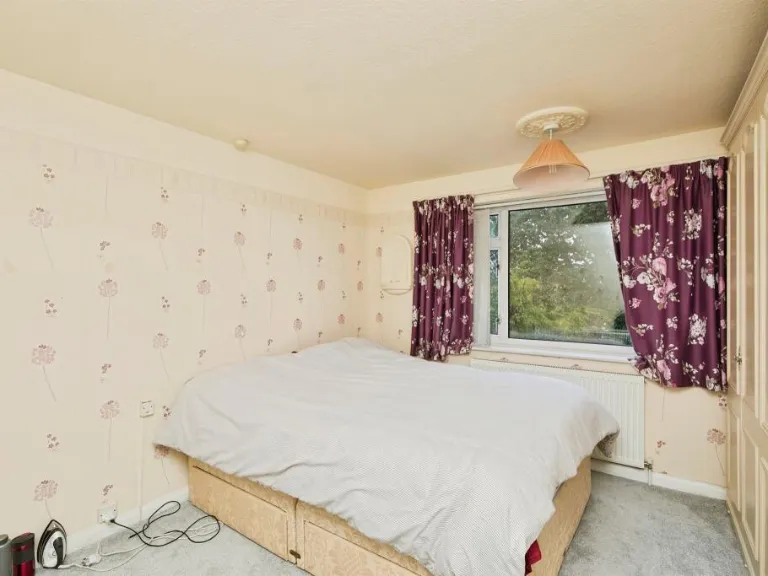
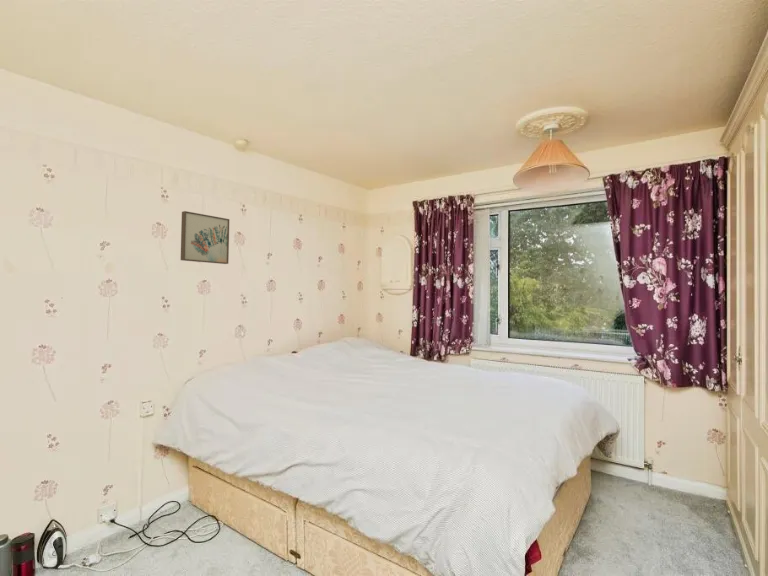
+ wall art [180,210,230,265]
